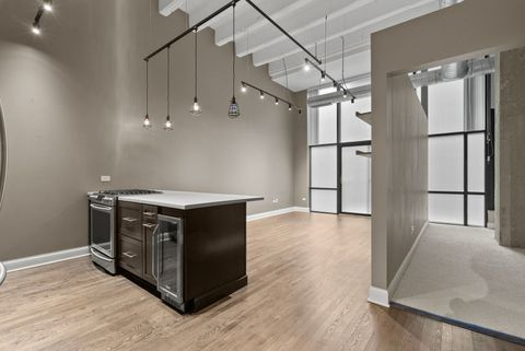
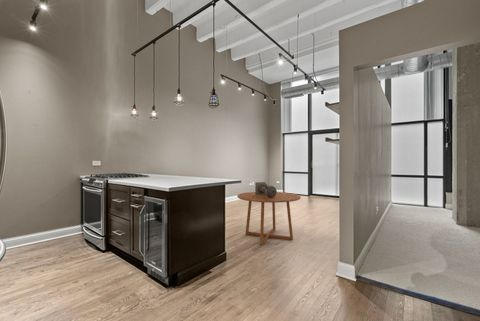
+ decorative urn [254,181,278,198]
+ dining table [236,191,302,246]
